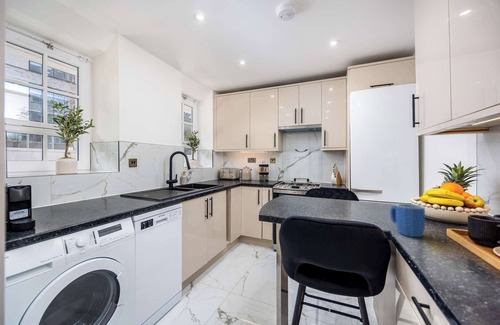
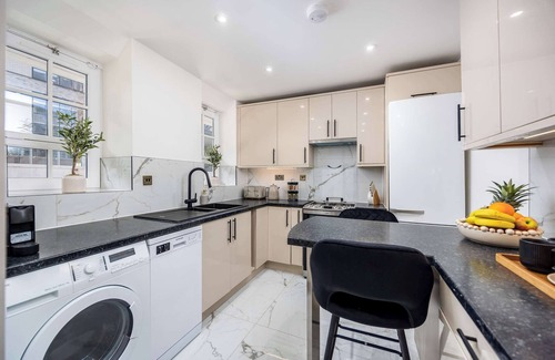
- mug [389,203,426,238]
